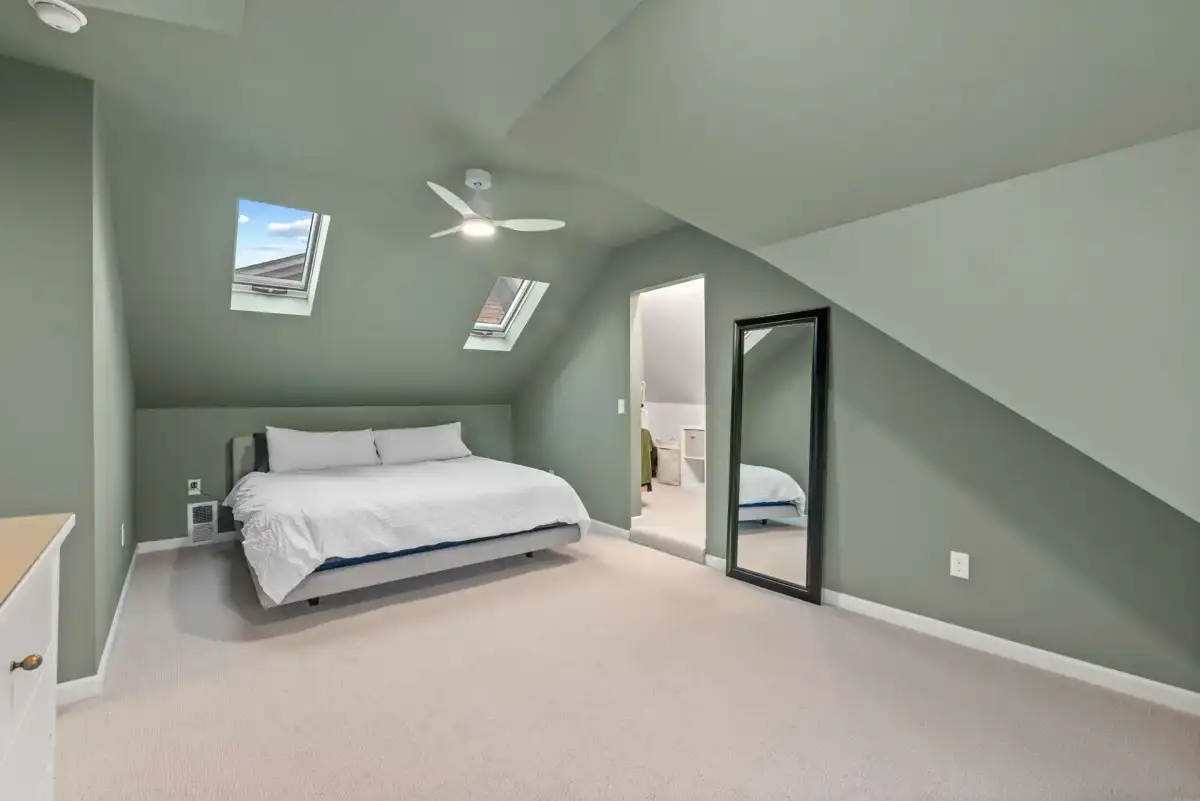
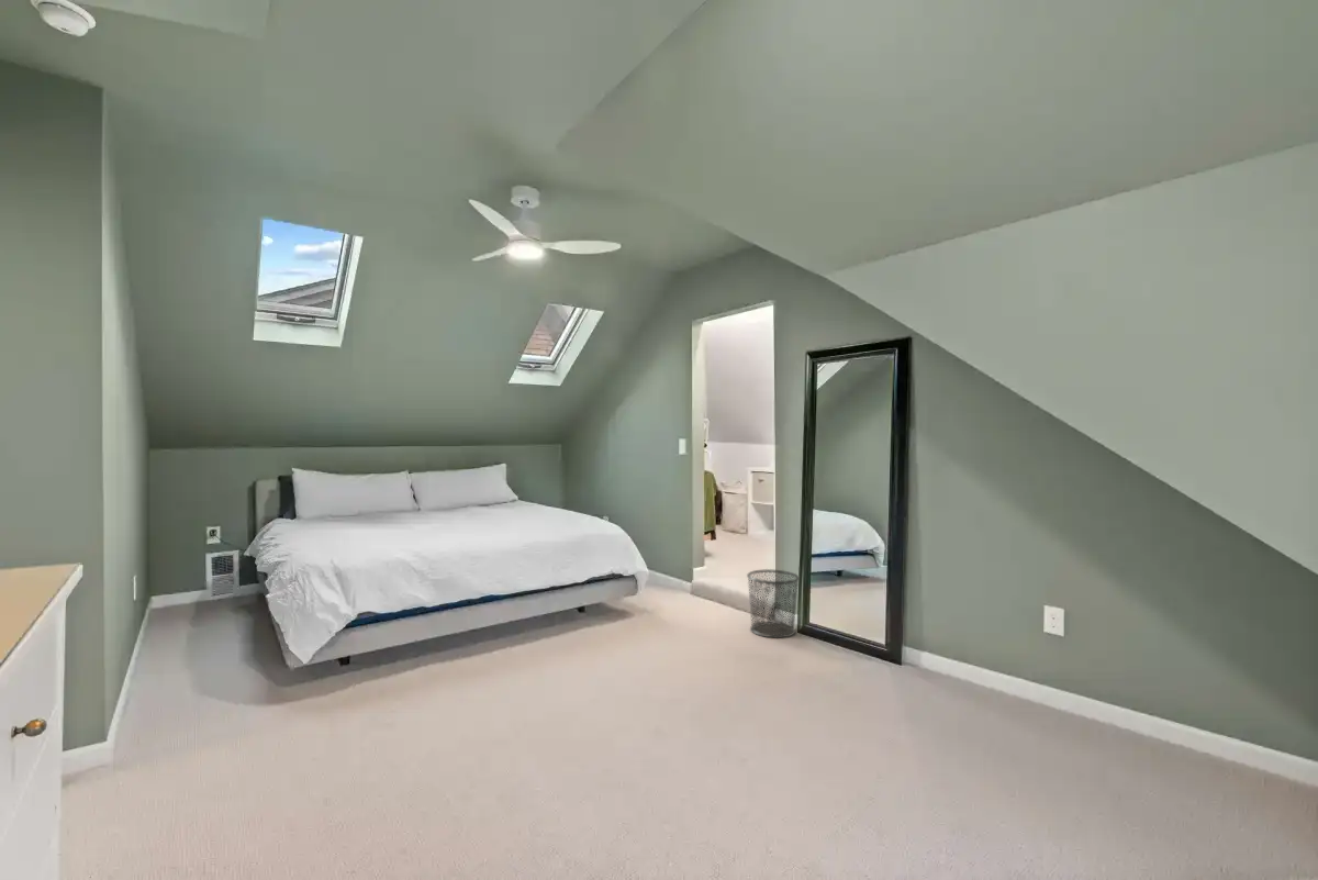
+ waste bin [746,568,801,638]
